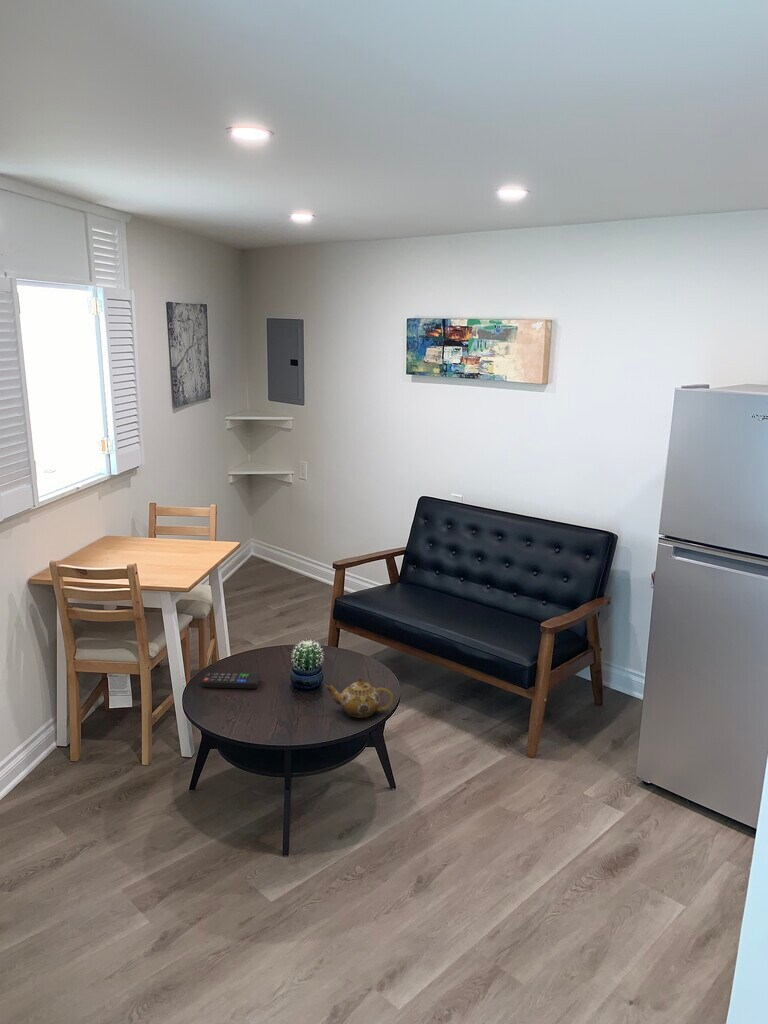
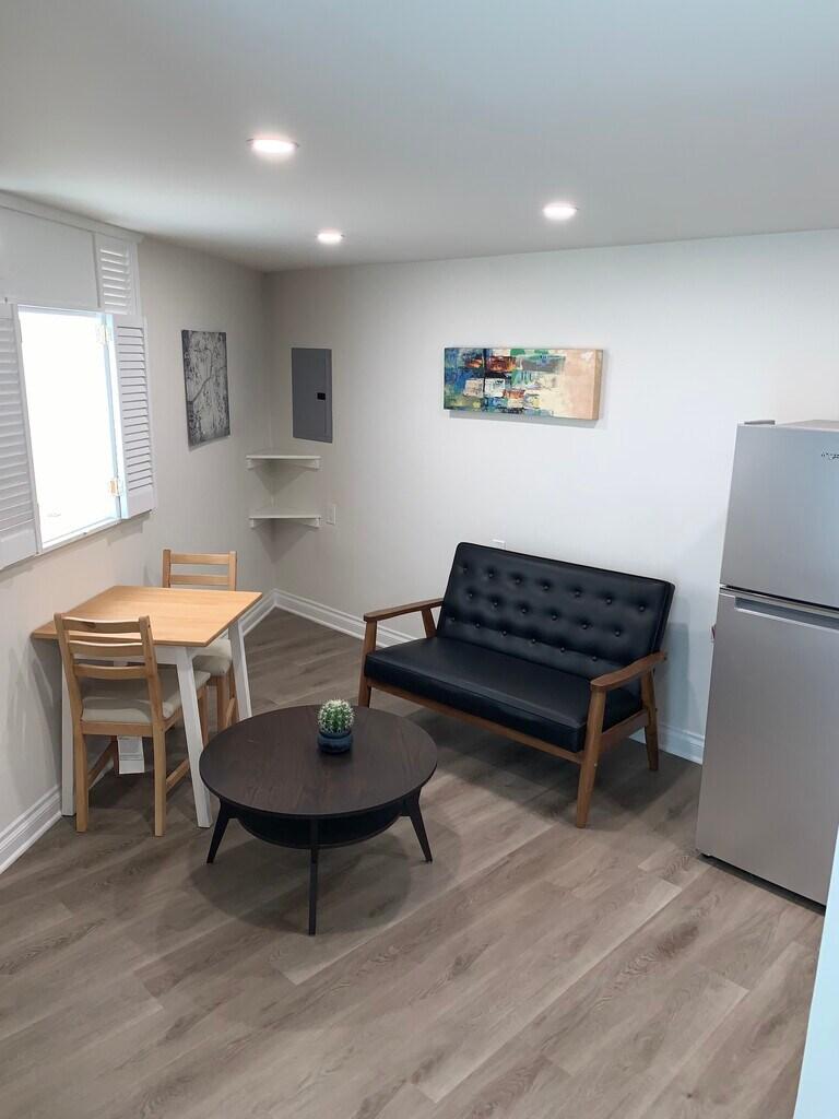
- remote control [201,672,261,690]
- teapot [325,677,394,719]
